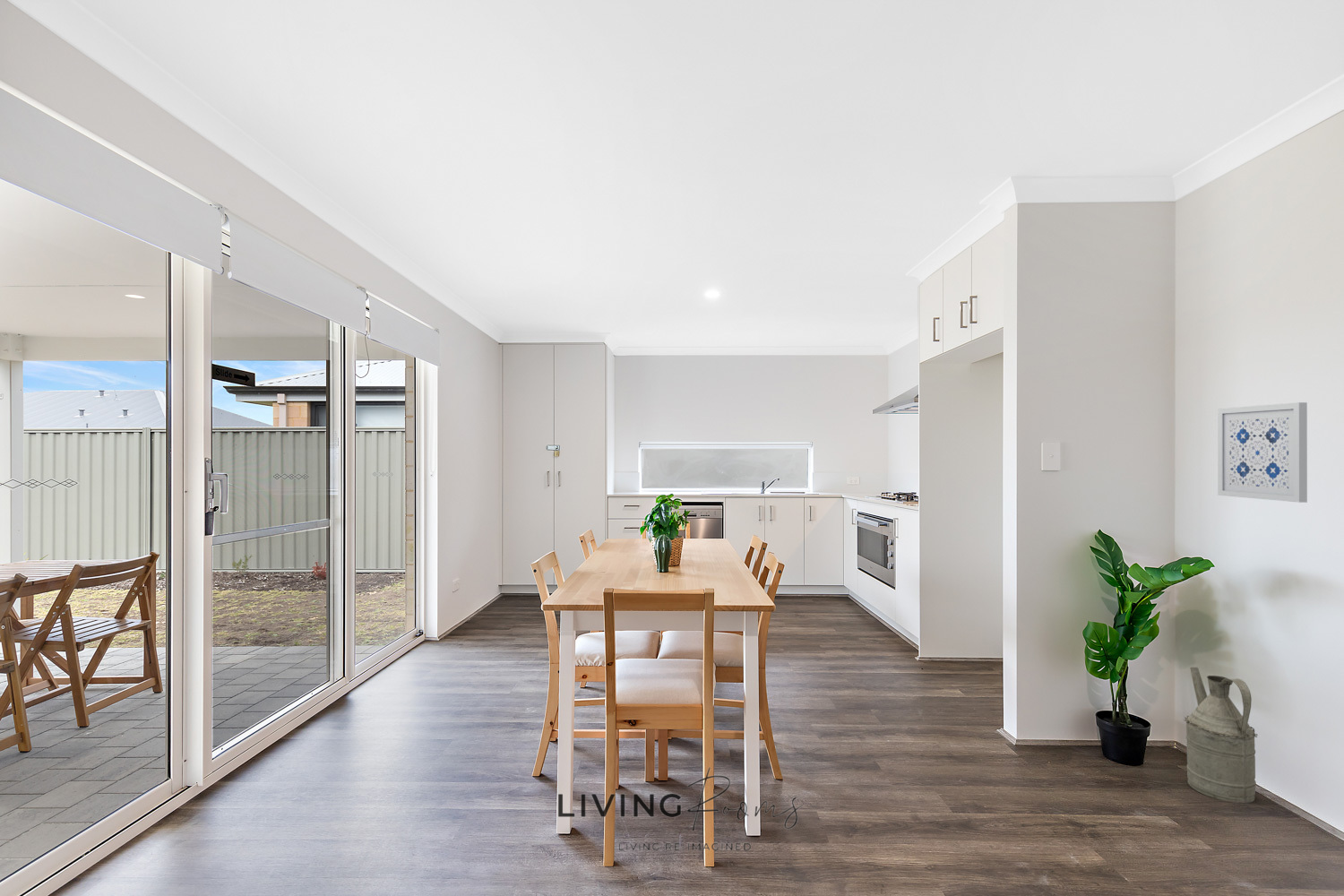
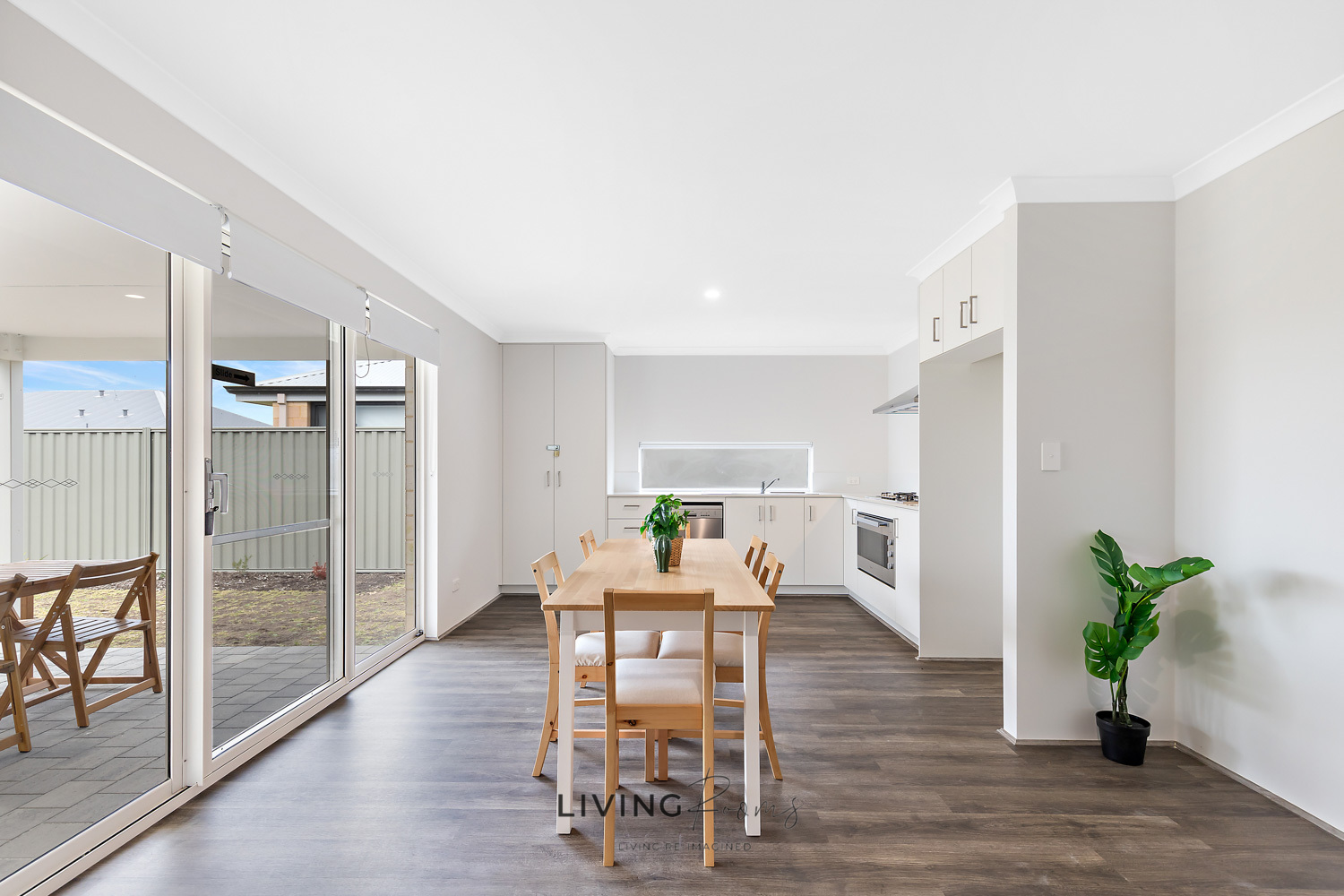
- wall art [1217,401,1308,504]
- watering can [1183,667,1258,805]
